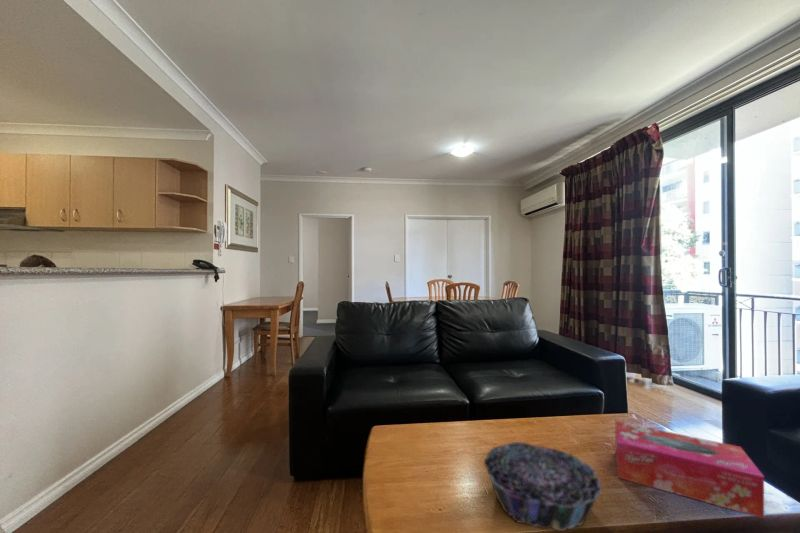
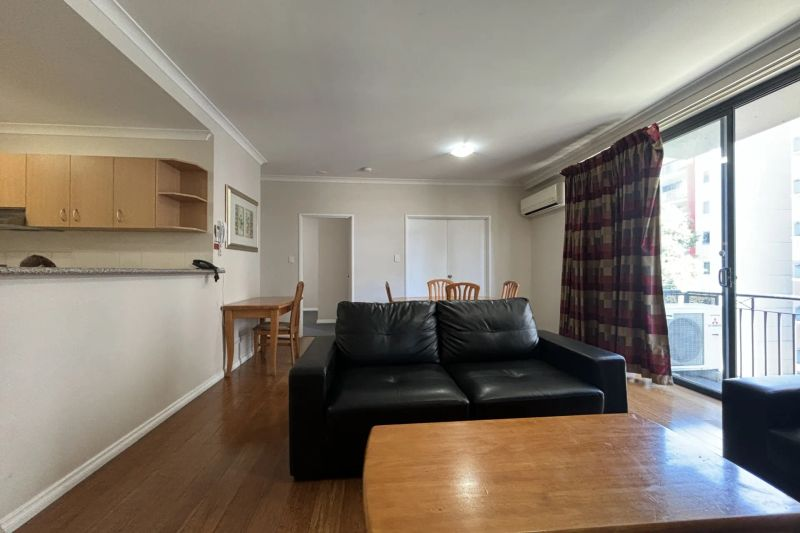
- tissue box [615,420,765,519]
- decorative bowl [483,441,603,532]
